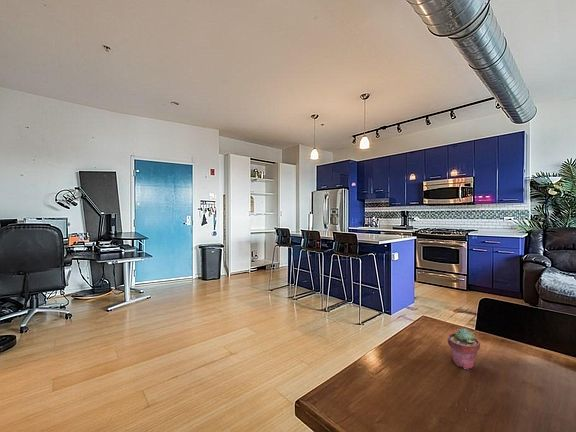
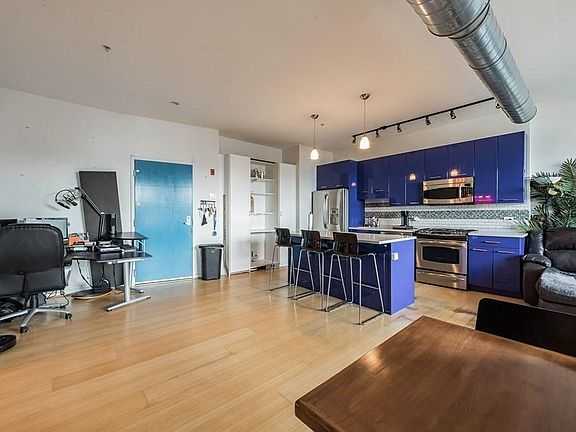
- potted succulent [447,328,481,370]
